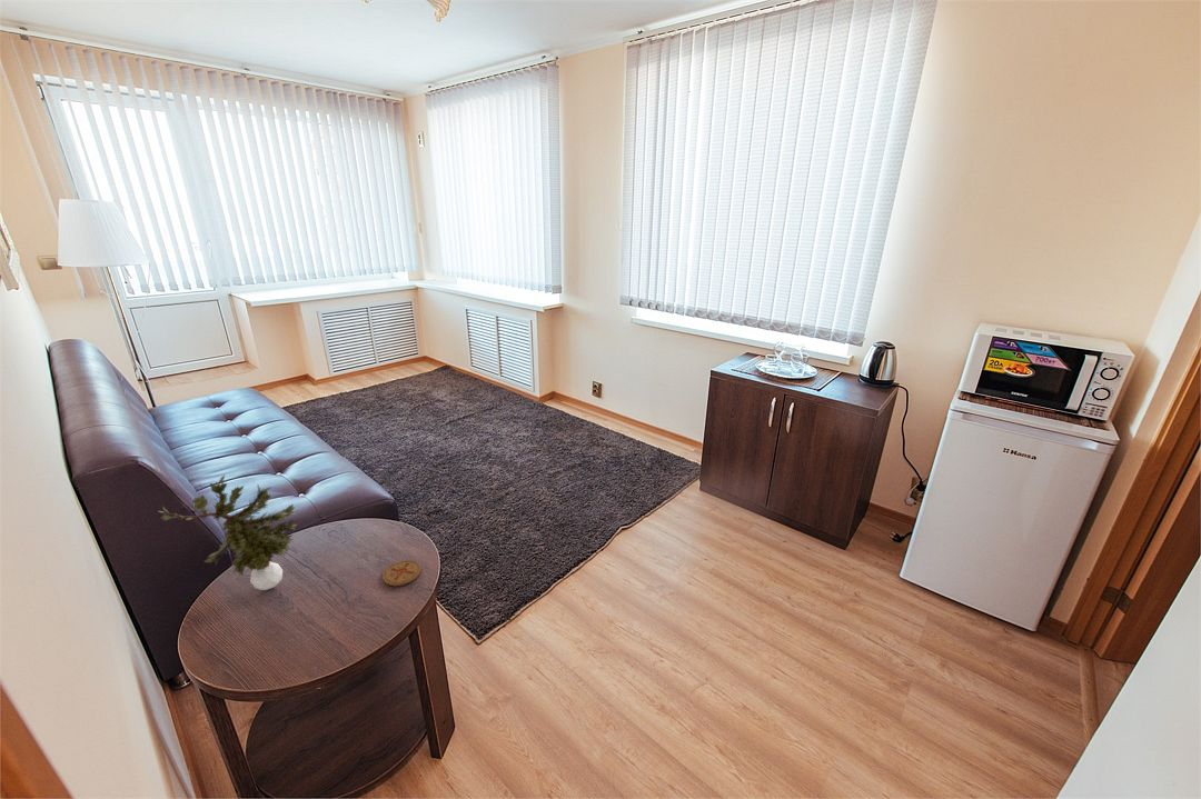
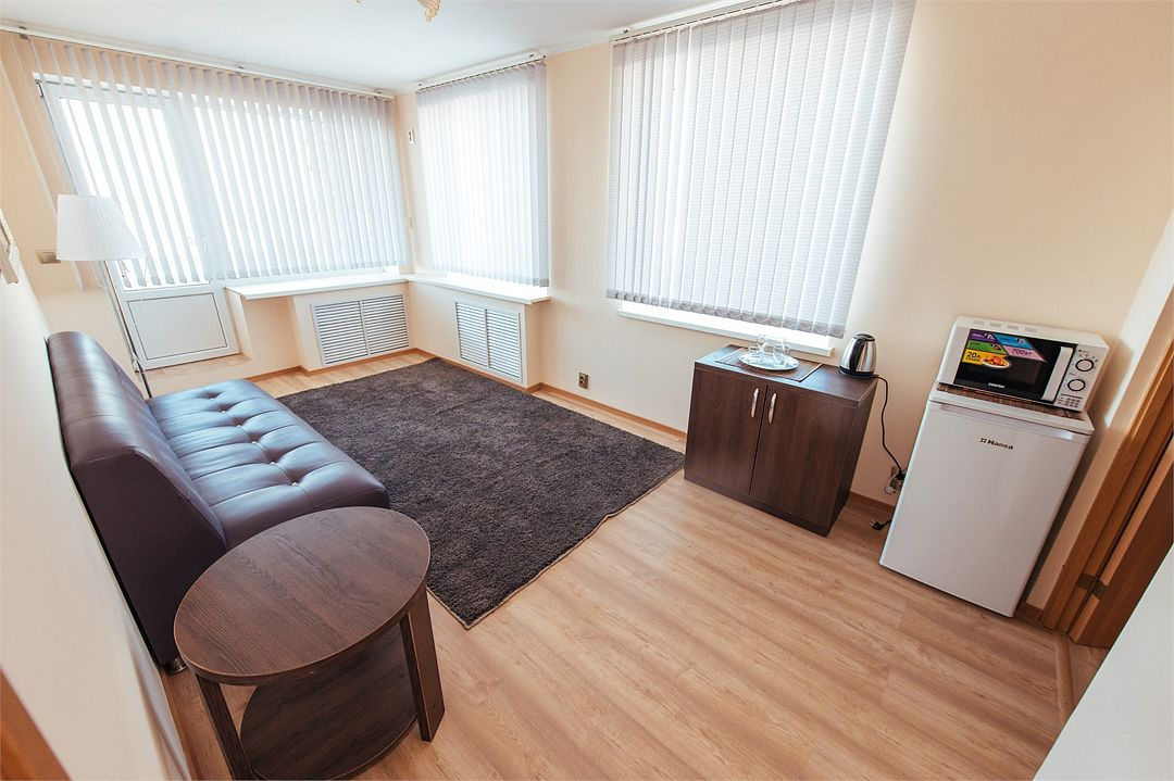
- potted plant [158,475,299,591]
- coaster [381,559,421,587]
